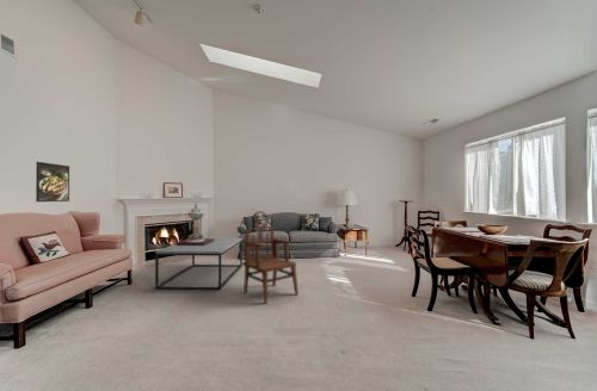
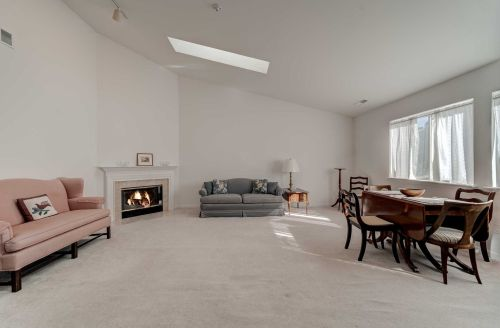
- decorative urn [174,200,215,246]
- coffee table [154,237,244,291]
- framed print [35,161,70,203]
- armchair [242,210,300,305]
